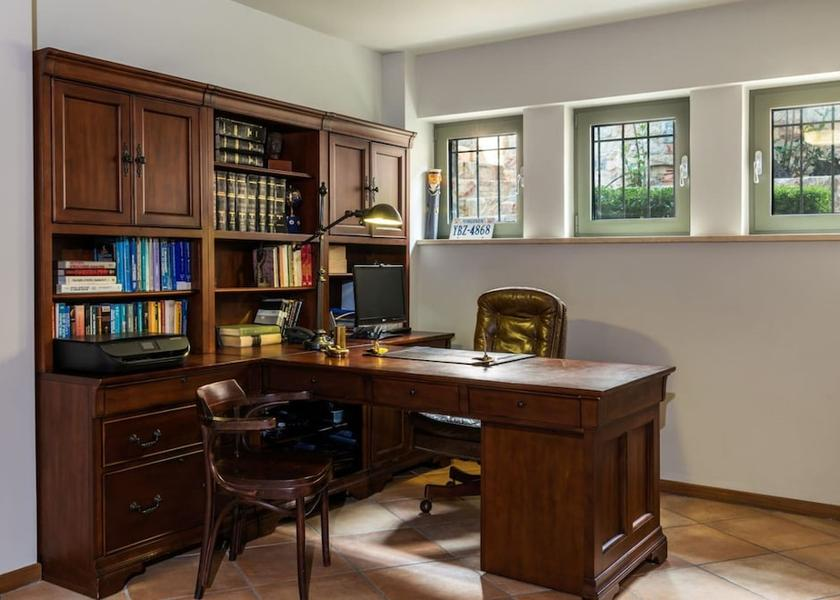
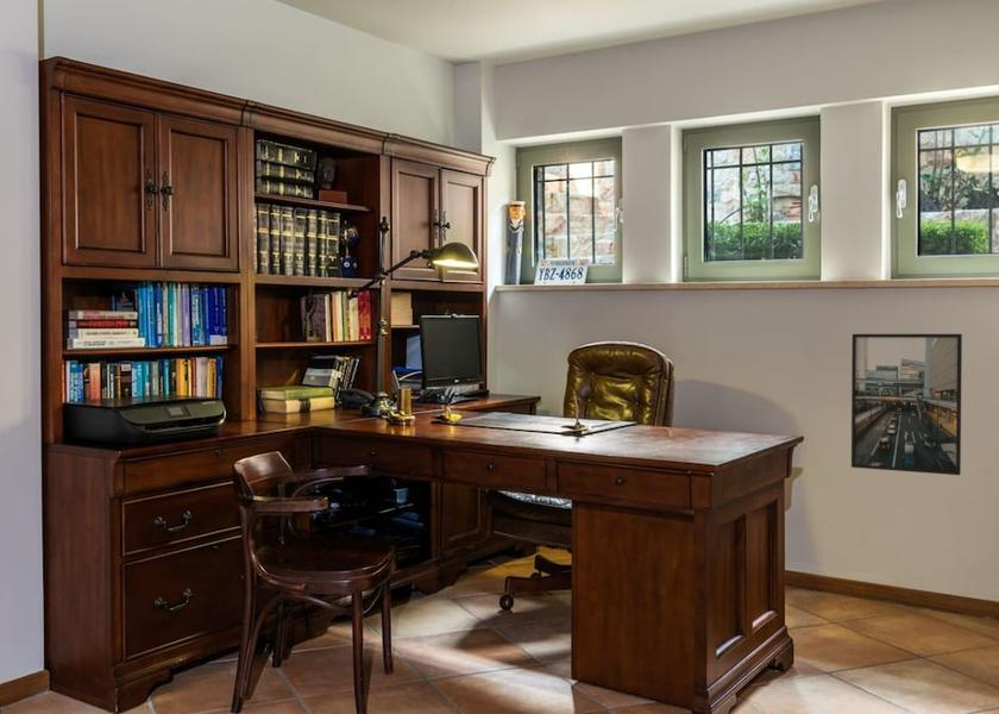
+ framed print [850,333,963,476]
